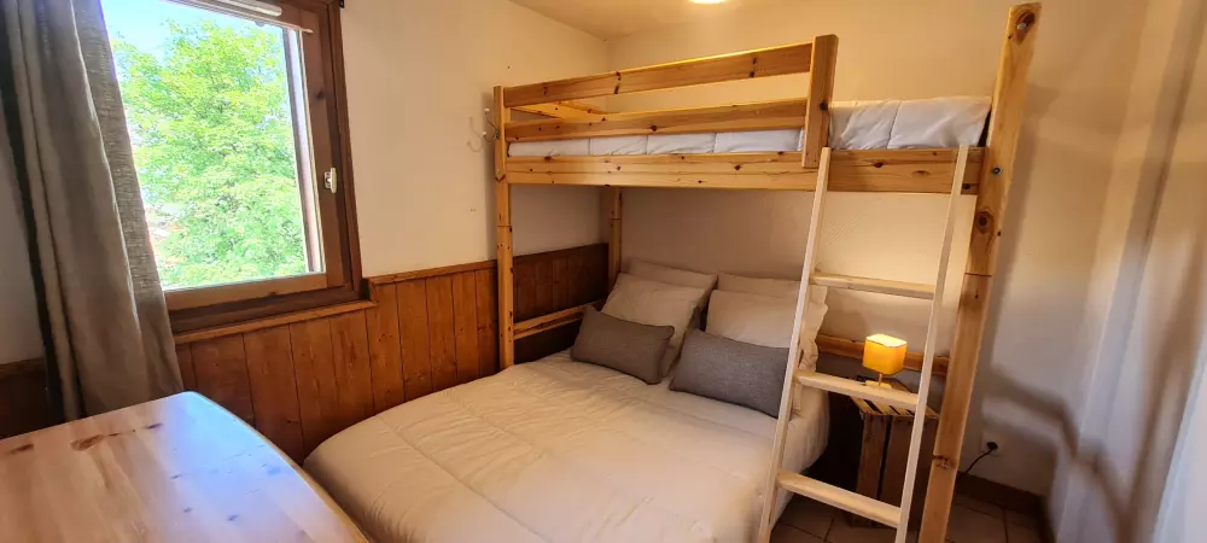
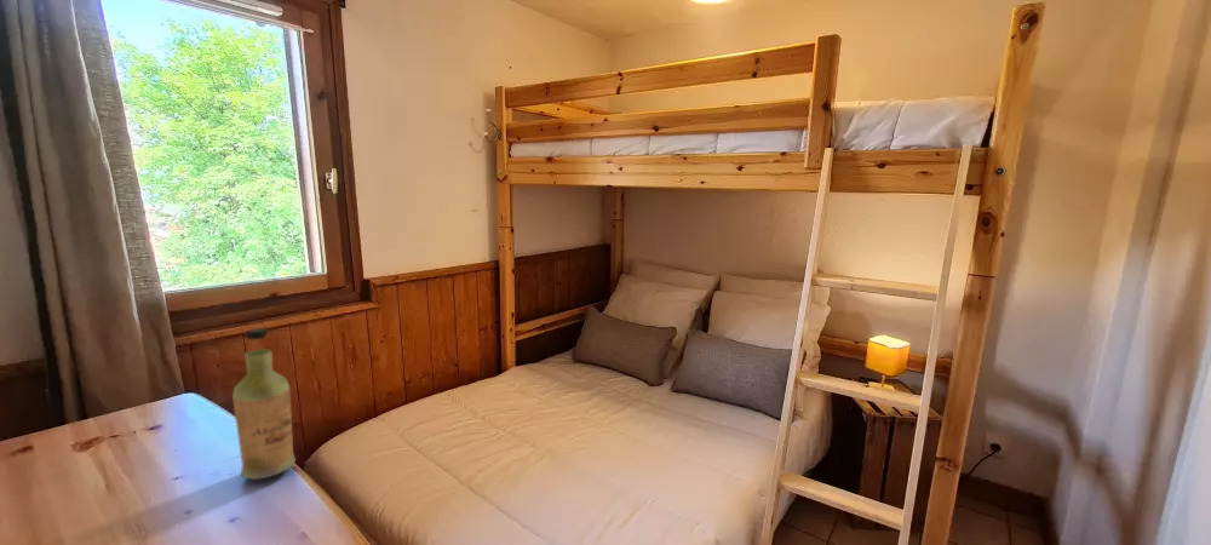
+ bottle [231,327,297,481]
